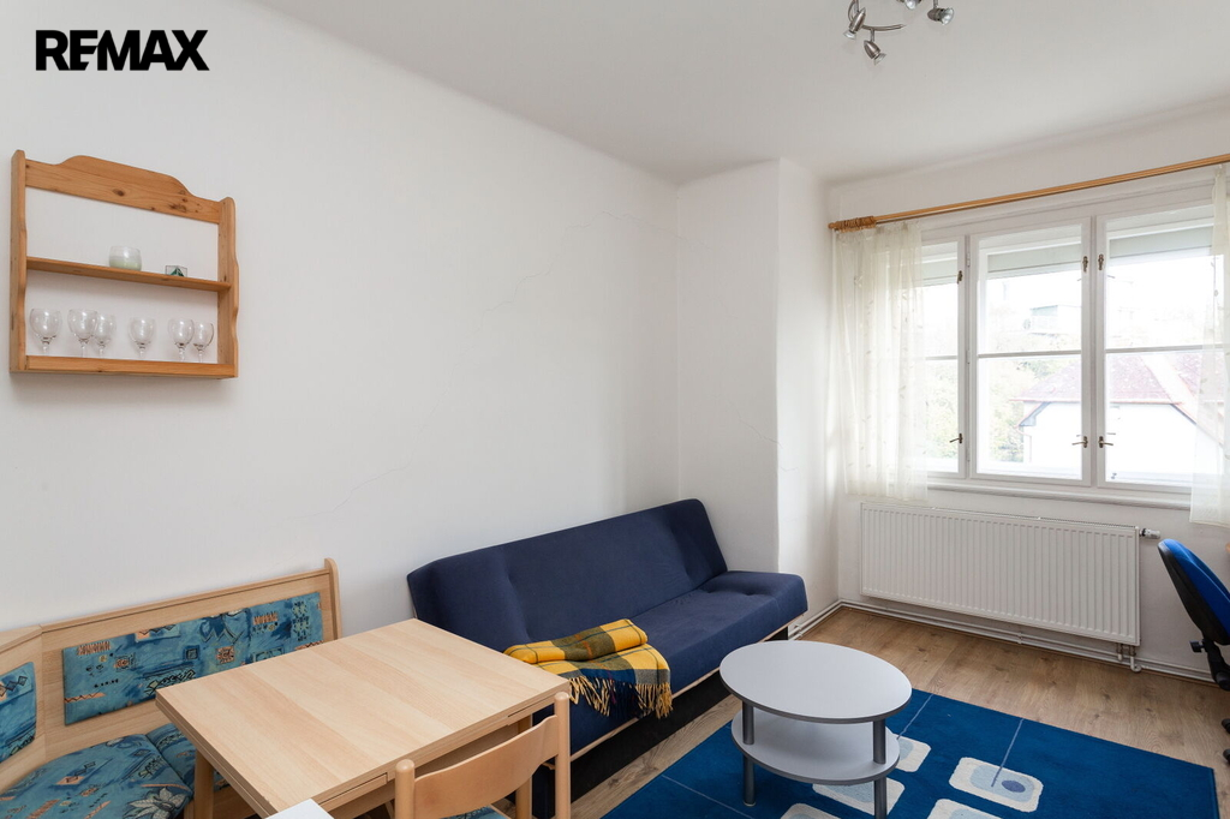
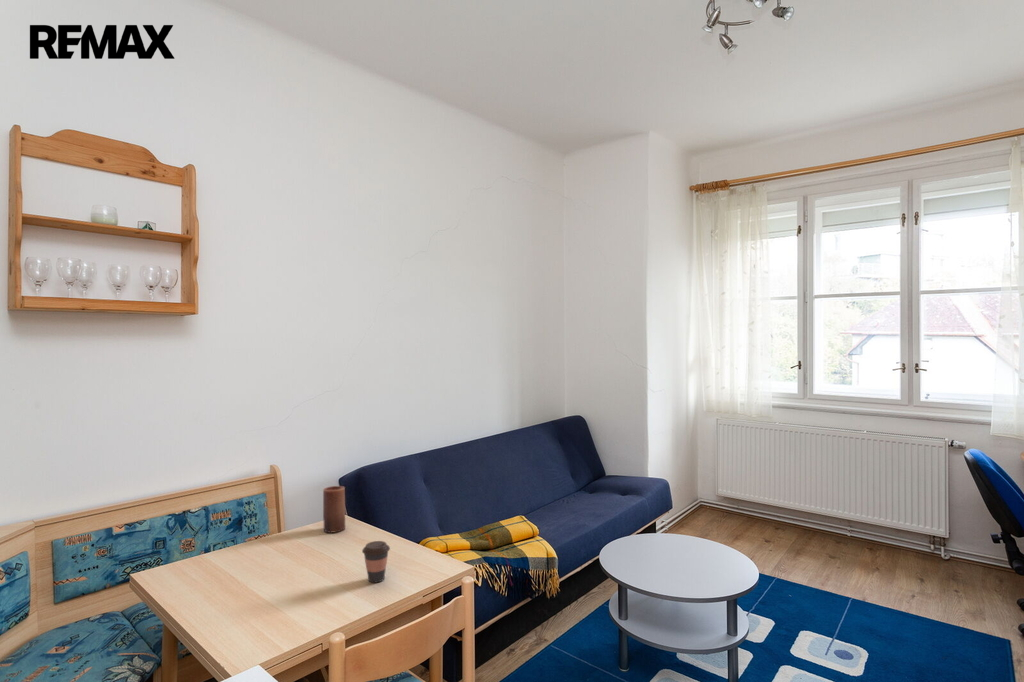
+ candle [322,485,346,533]
+ coffee cup [361,540,391,584]
